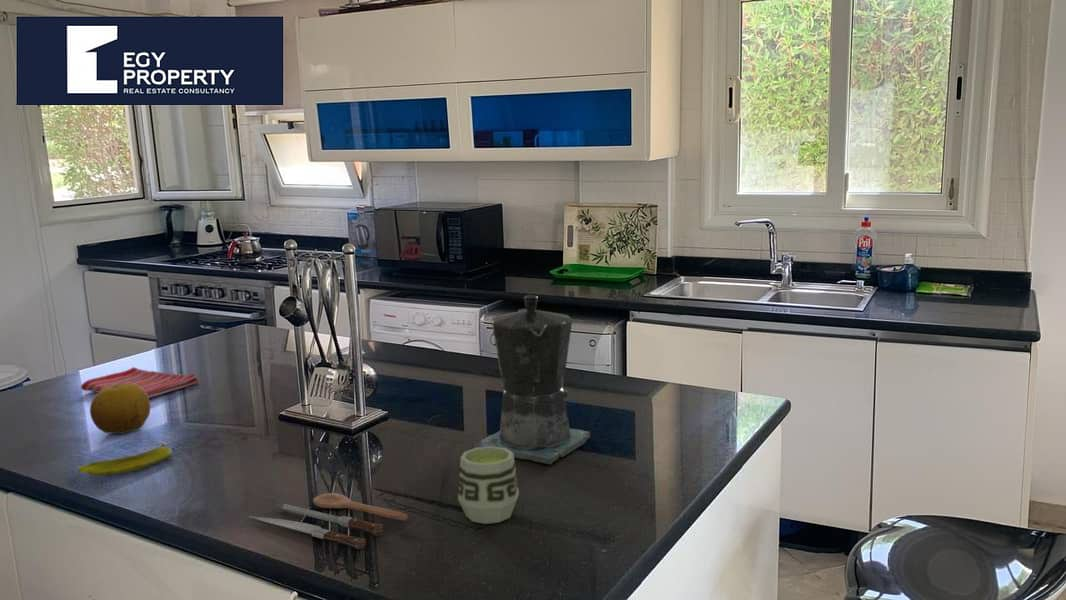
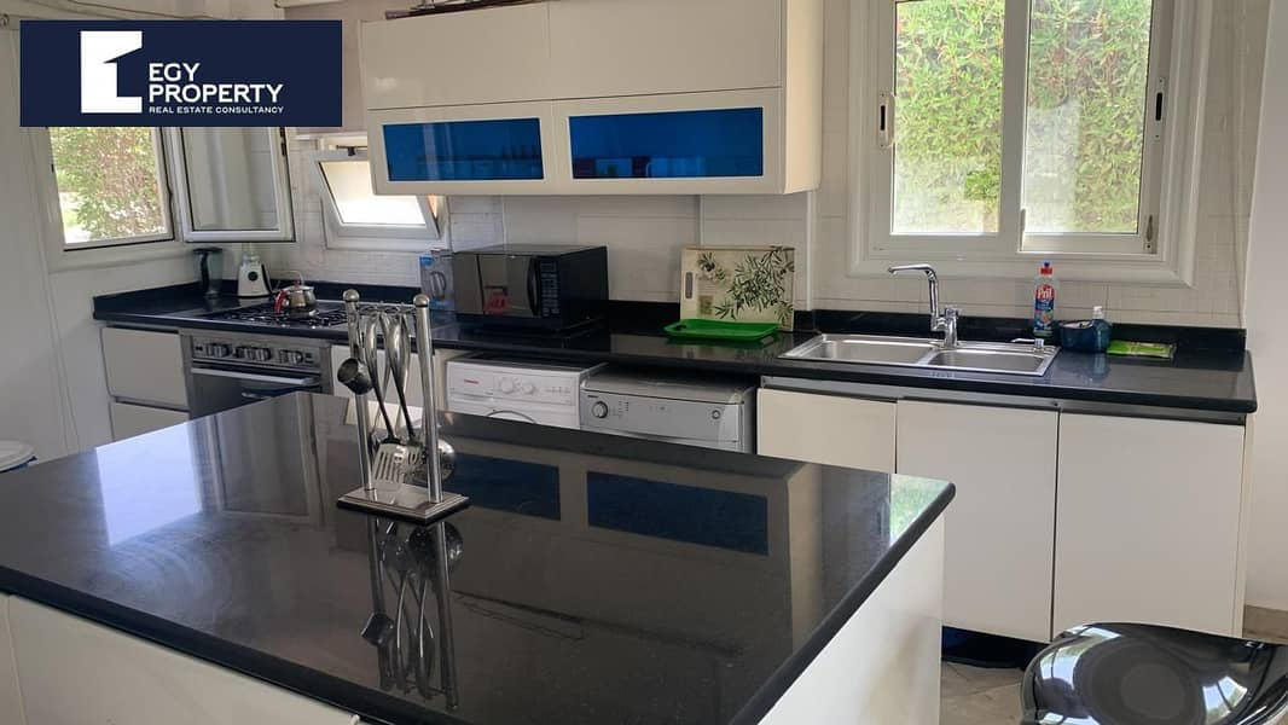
- spoon [246,492,409,550]
- dish towel [80,366,200,399]
- banana [77,443,173,477]
- coffee maker [473,294,592,465]
- fruit [89,383,151,435]
- cup [457,446,520,525]
